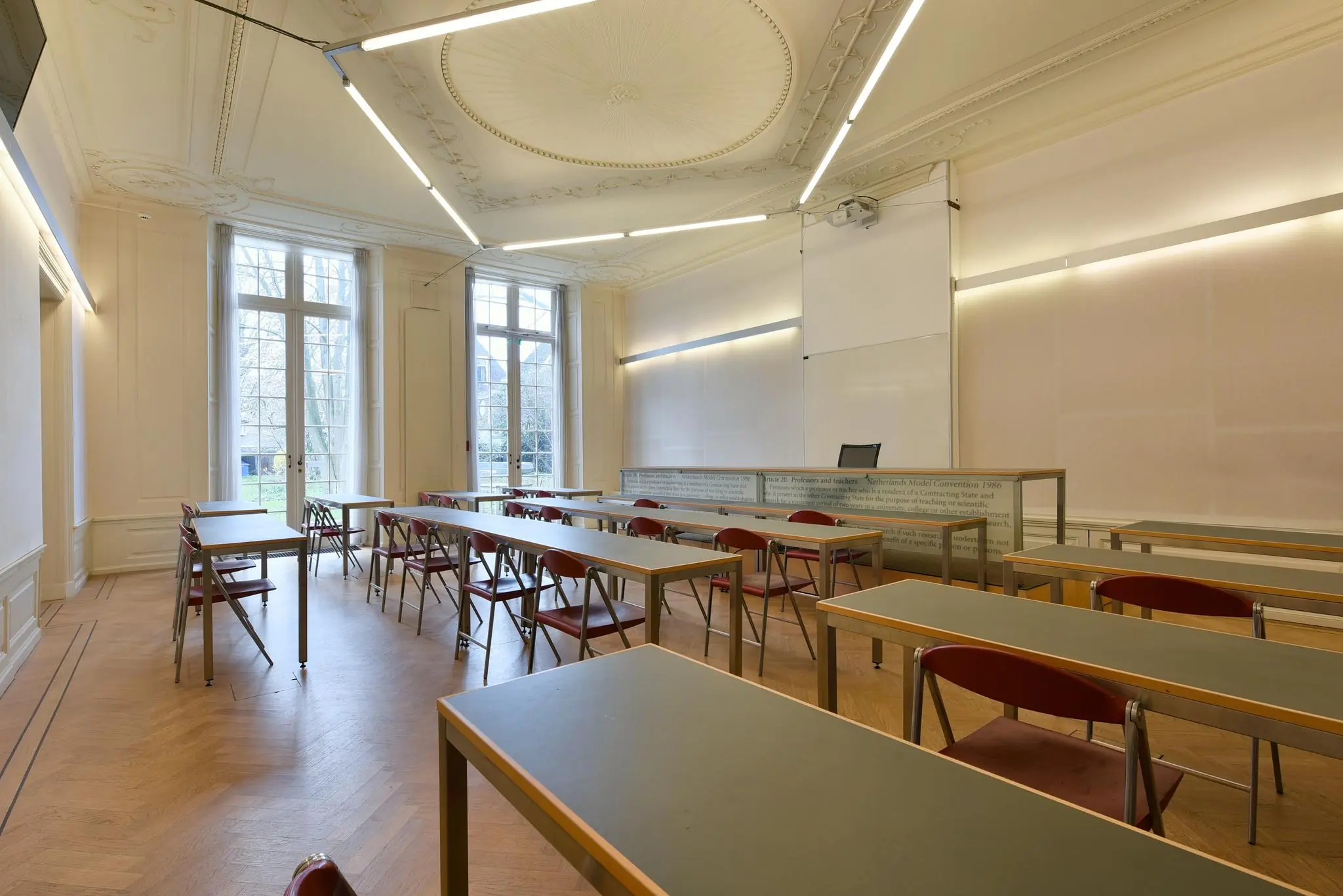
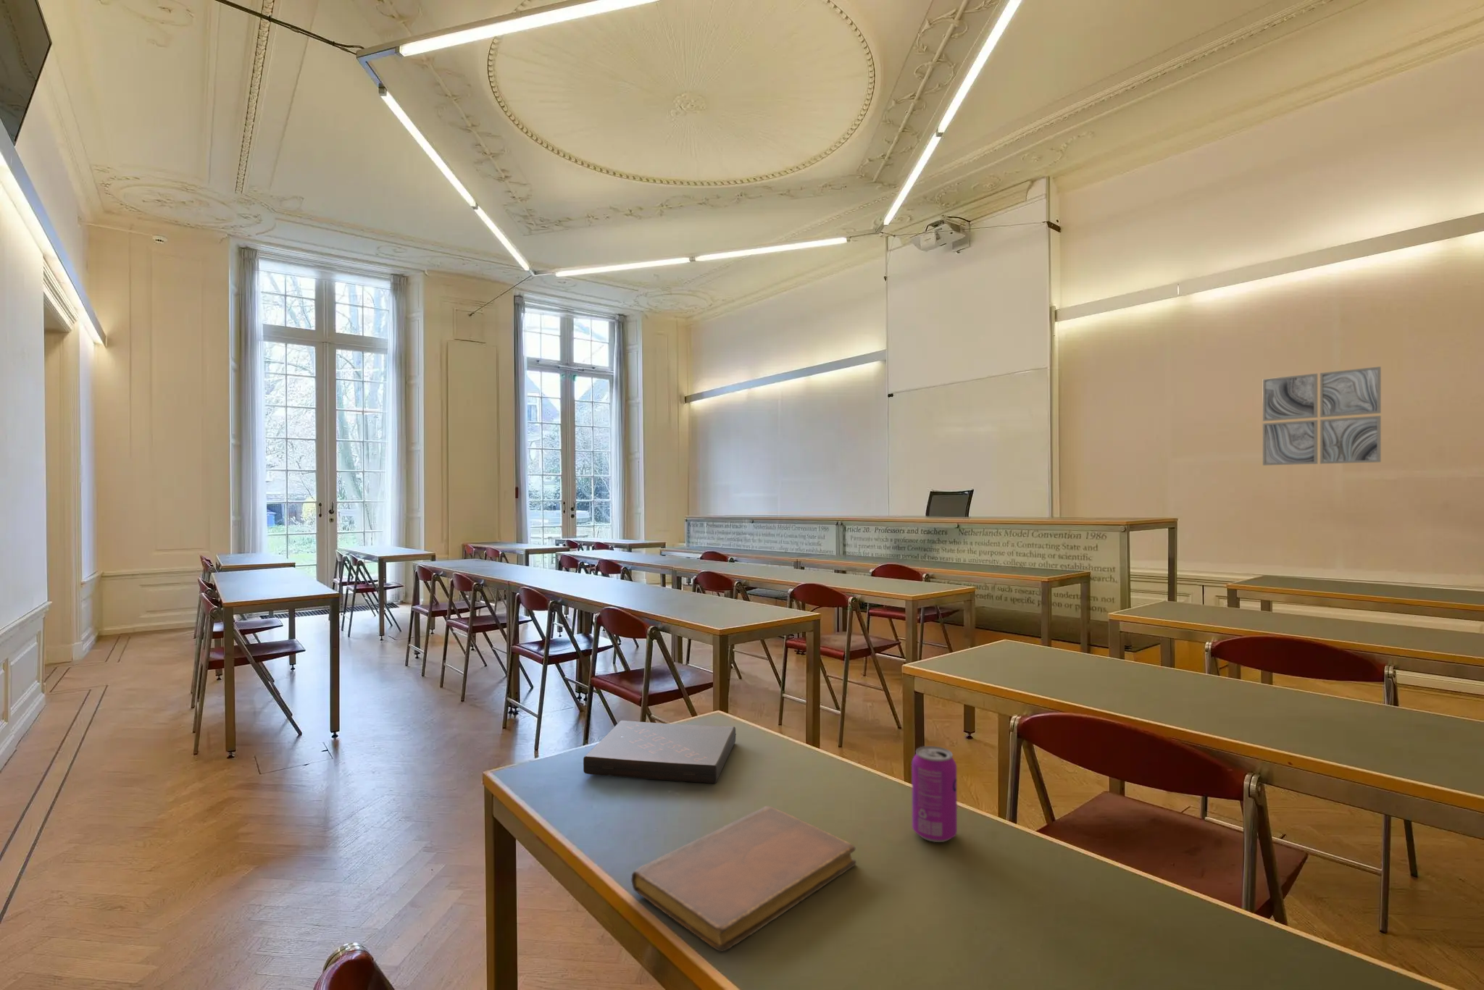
+ book [582,720,737,784]
+ notebook [631,804,857,952]
+ wall art [1262,366,1382,466]
+ beverage can [911,745,958,843]
